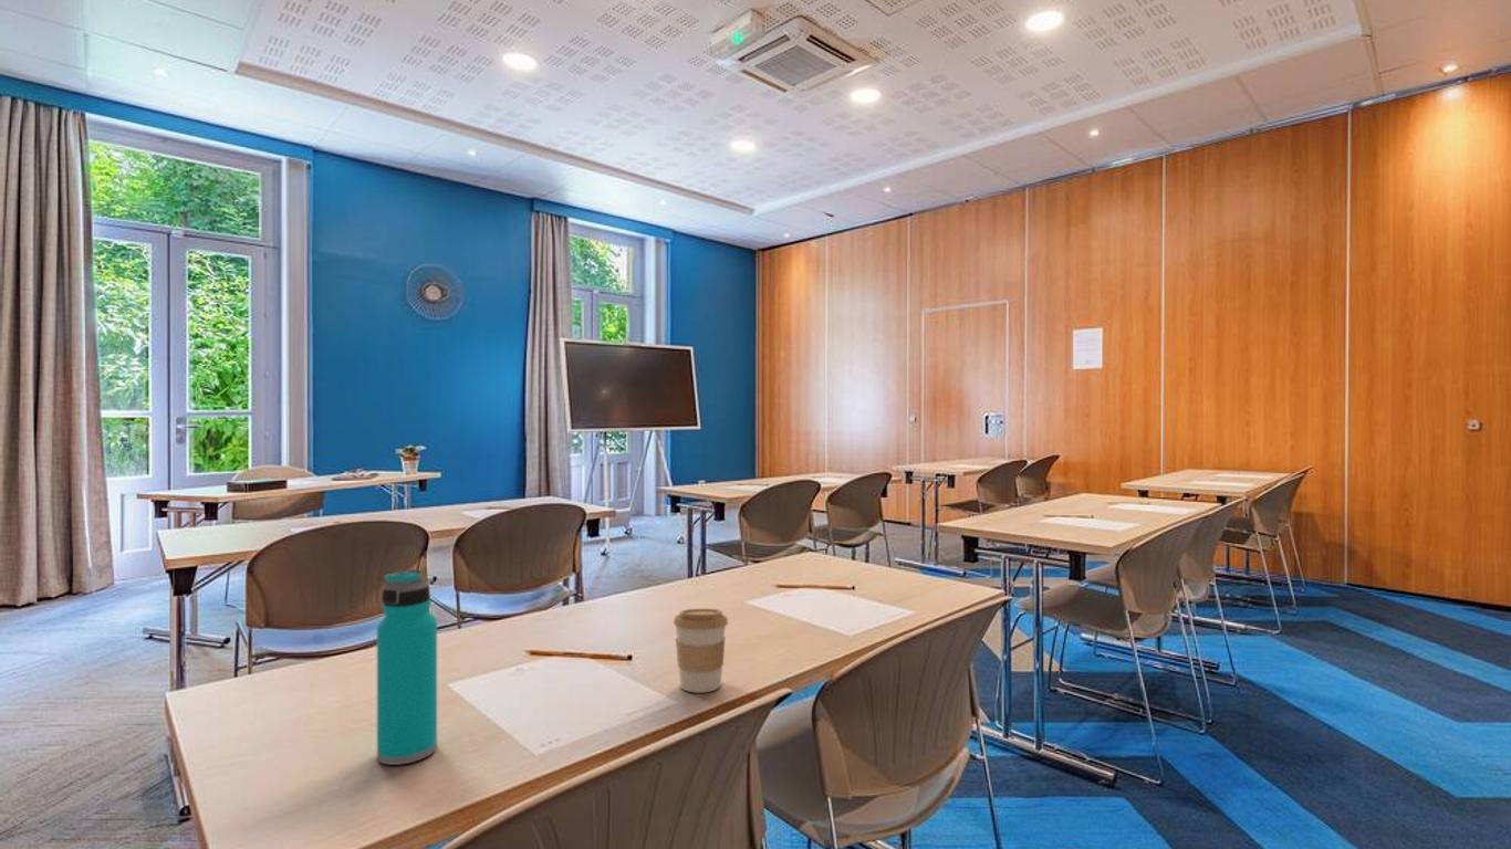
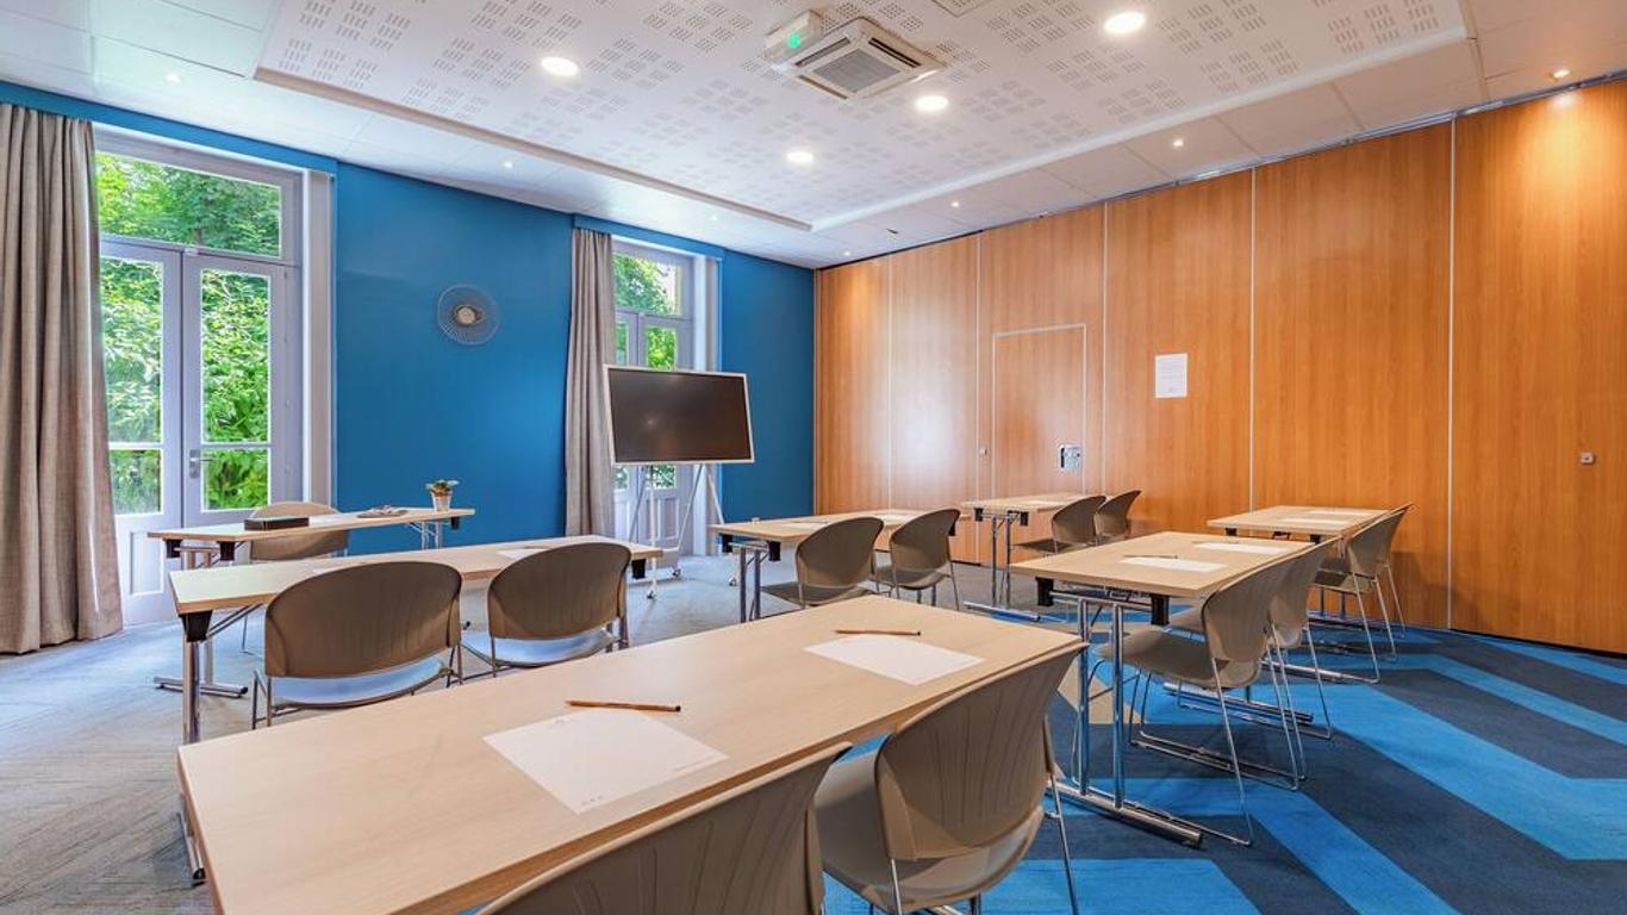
- coffee cup [673,608,729,694]
- water bottle [376,568,438,766]
